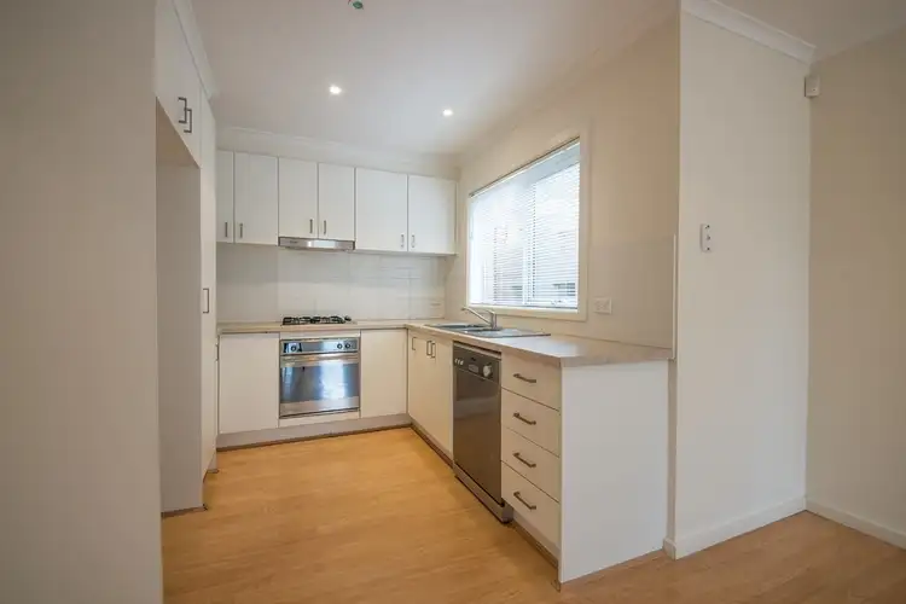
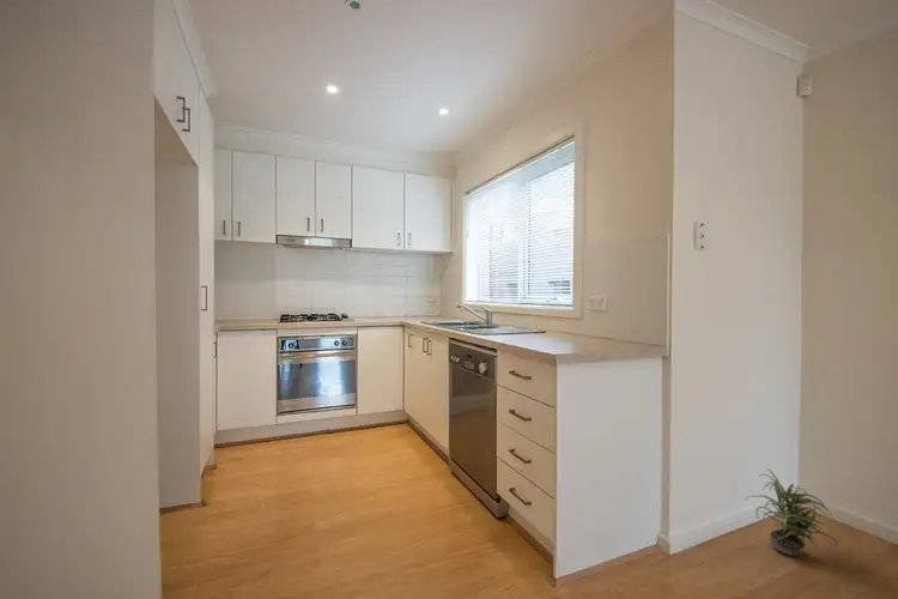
+ potted plant [745,467,838,557]
